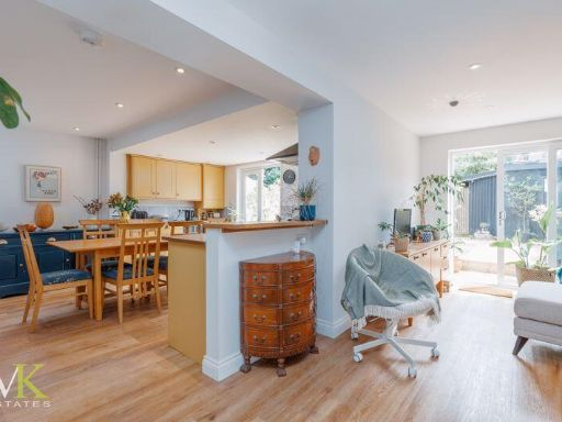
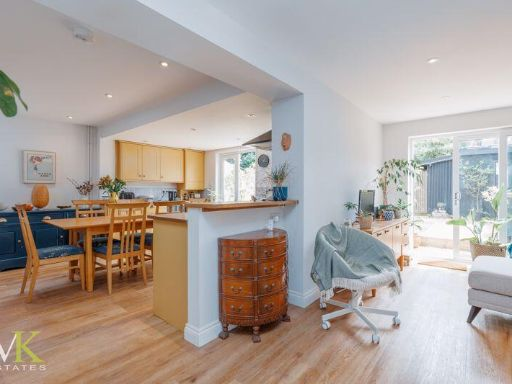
- ceiling light [425,91,487,112]
